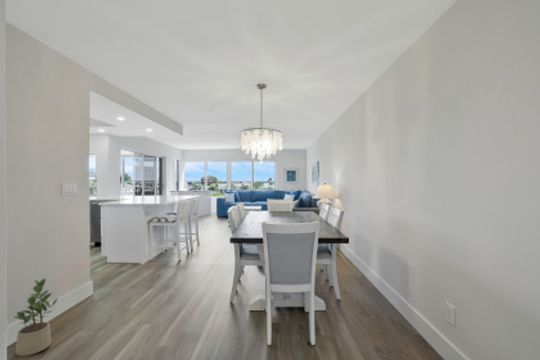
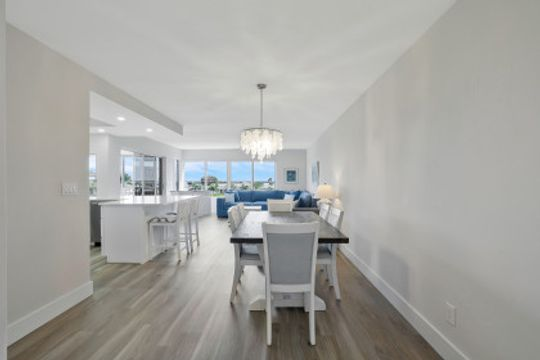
- potted plant [12,278,59,357]
